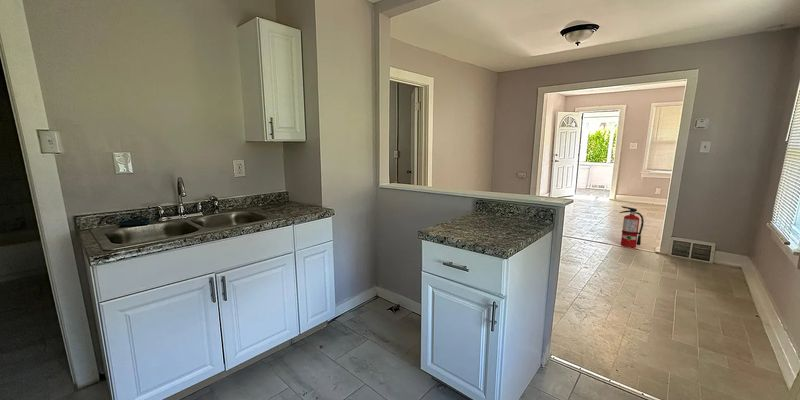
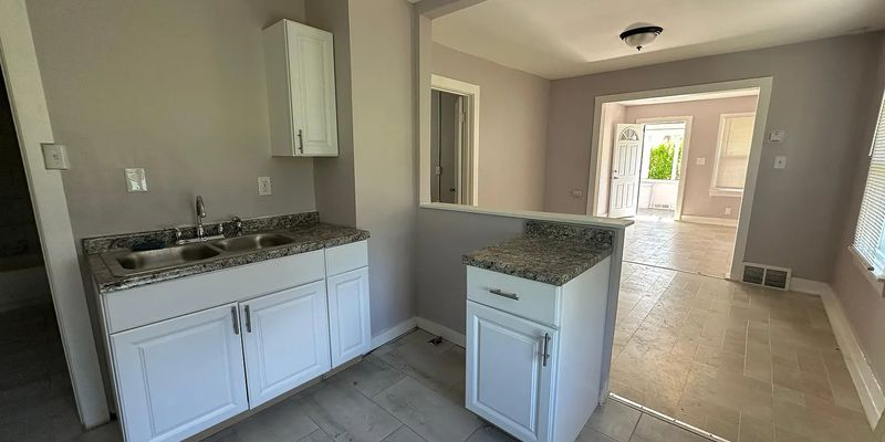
- fire extinguisher [619,205,645,248]
